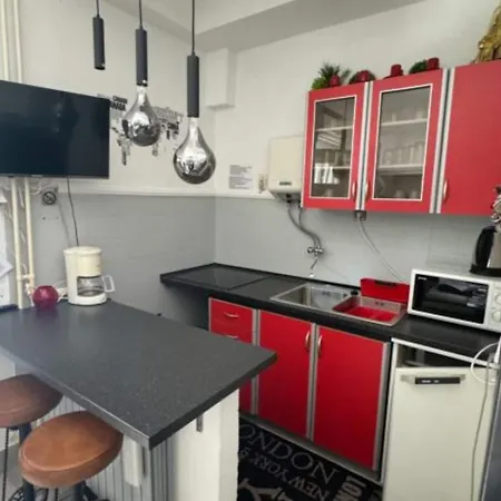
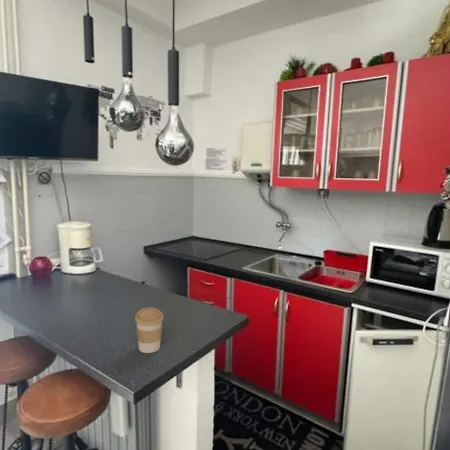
+ coffee cup [134,307,165,354]
